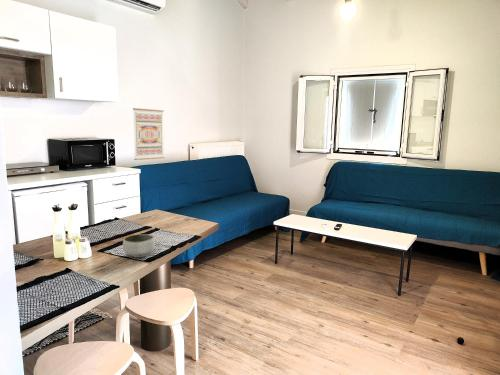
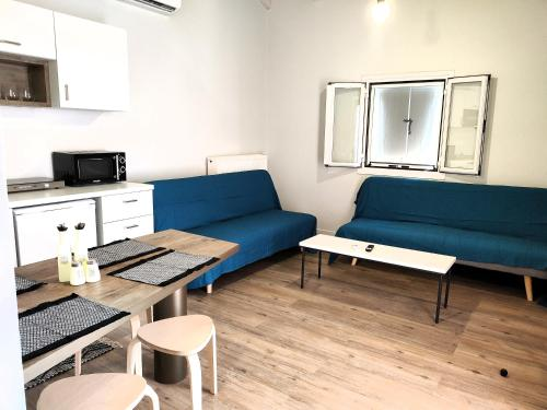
- wall art [132,107,165,161]
- bowl [122,233,156,258]
